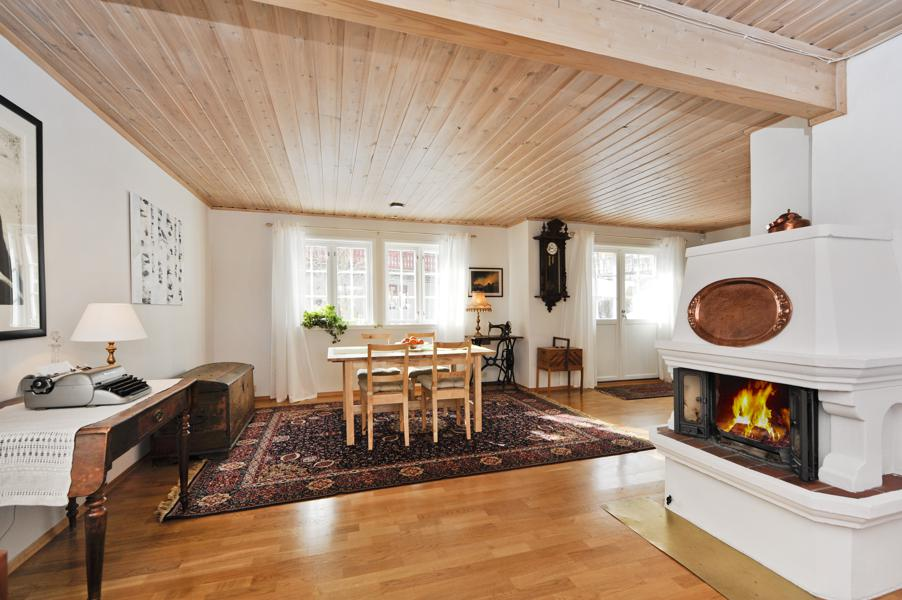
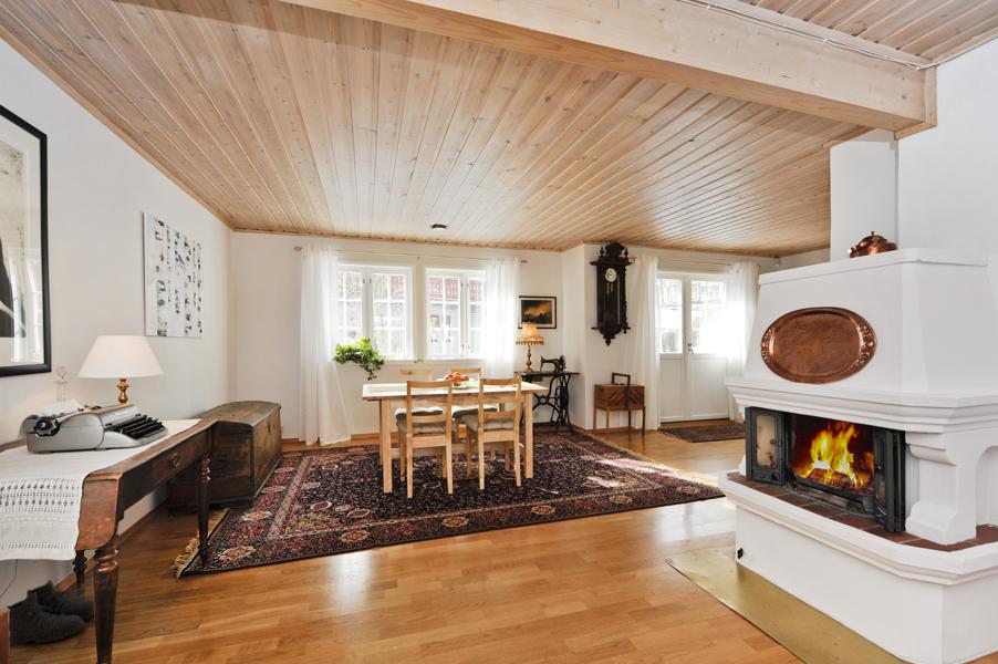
+ boots [4,579,95,649]
